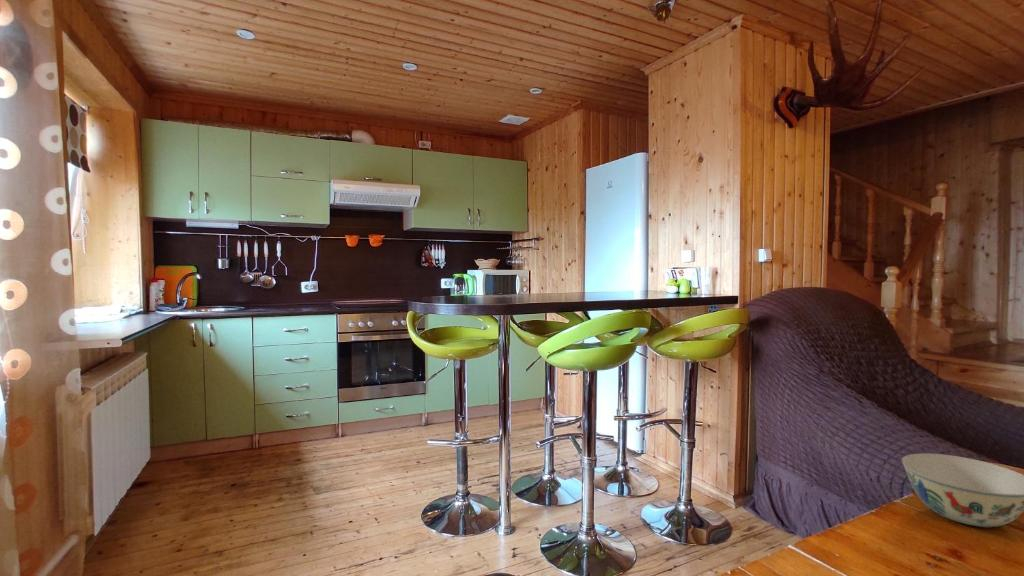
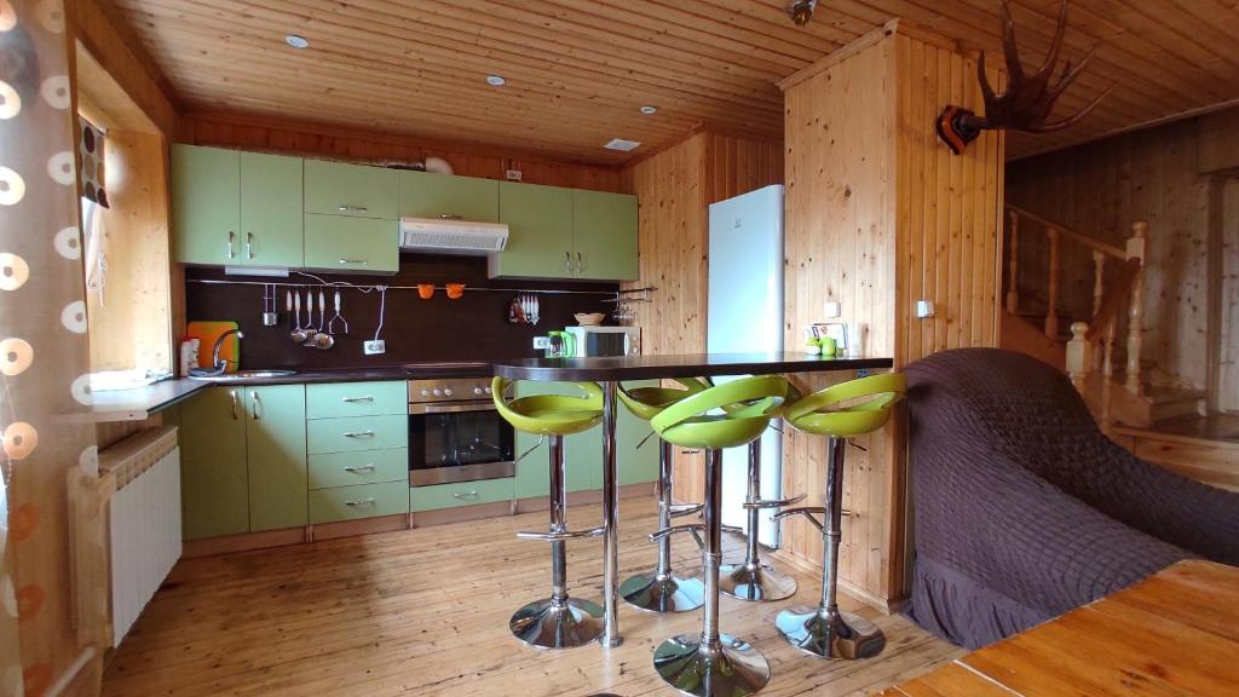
- chinaware [901,452,1024,528]
